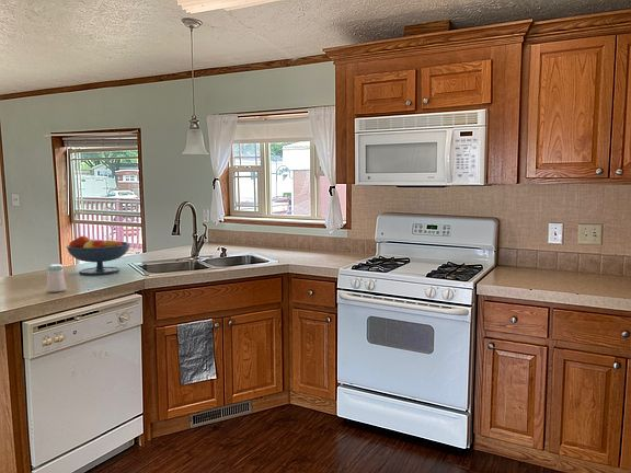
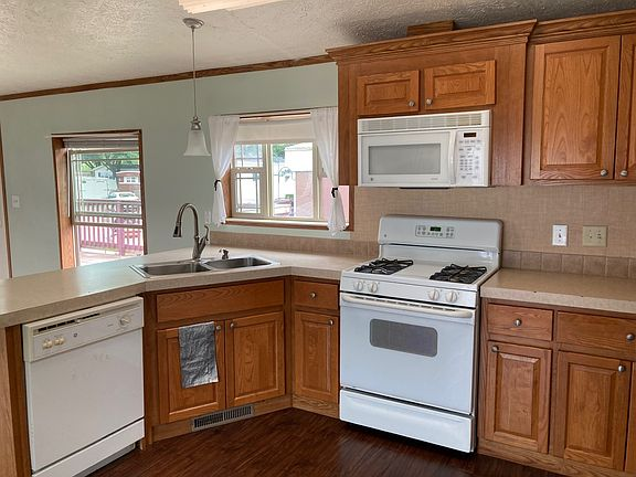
- fruit bowl [66,234,131,276]
- salt shaker [45,263,67,293]
